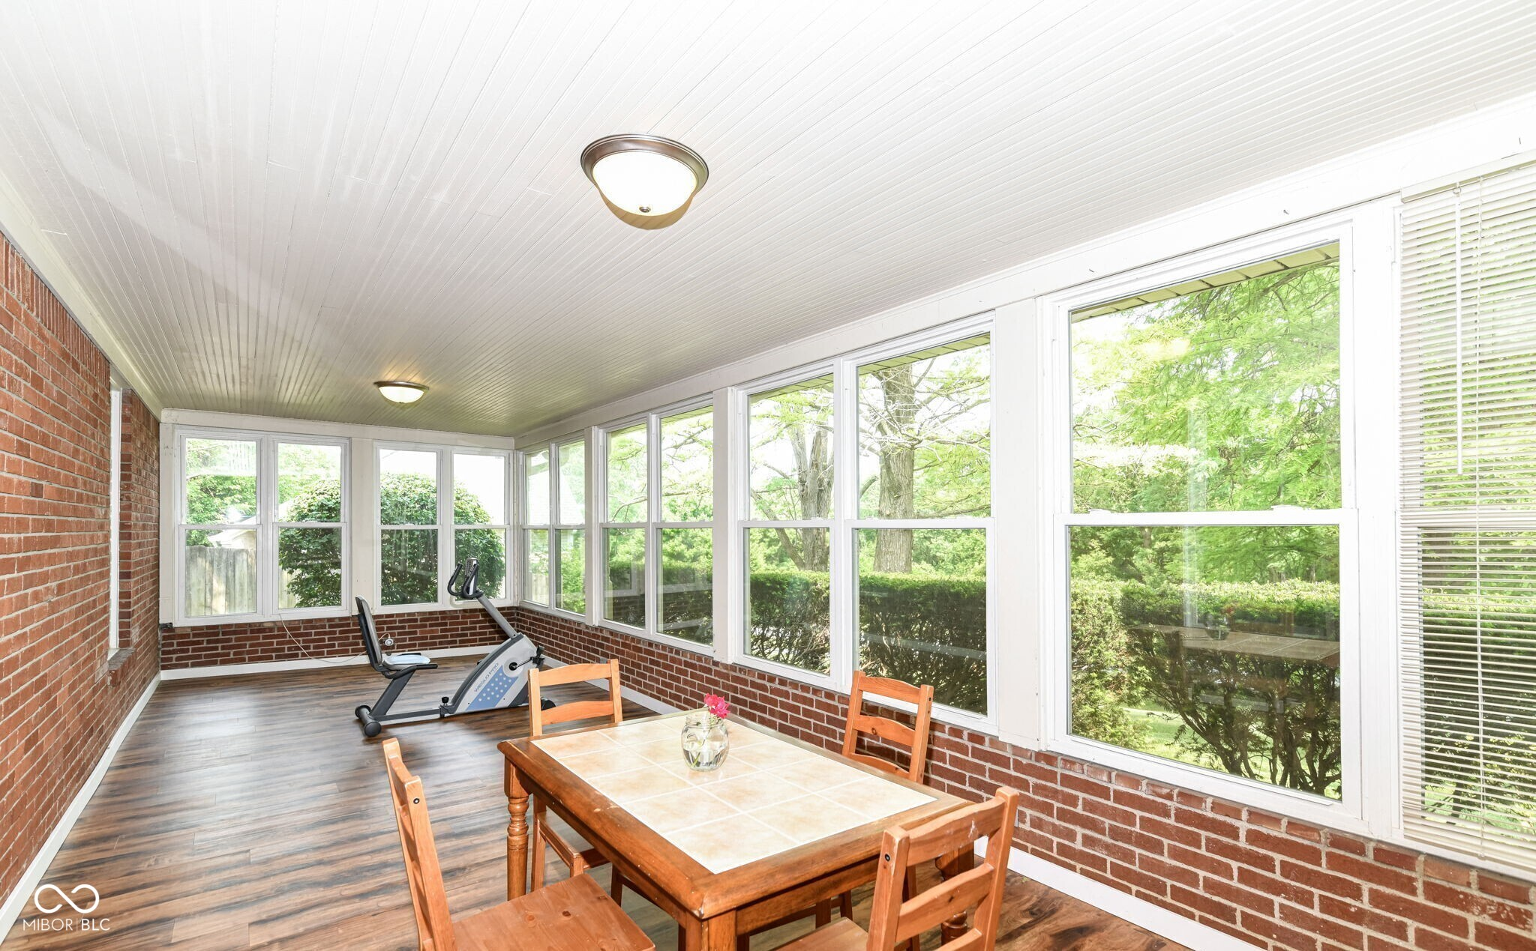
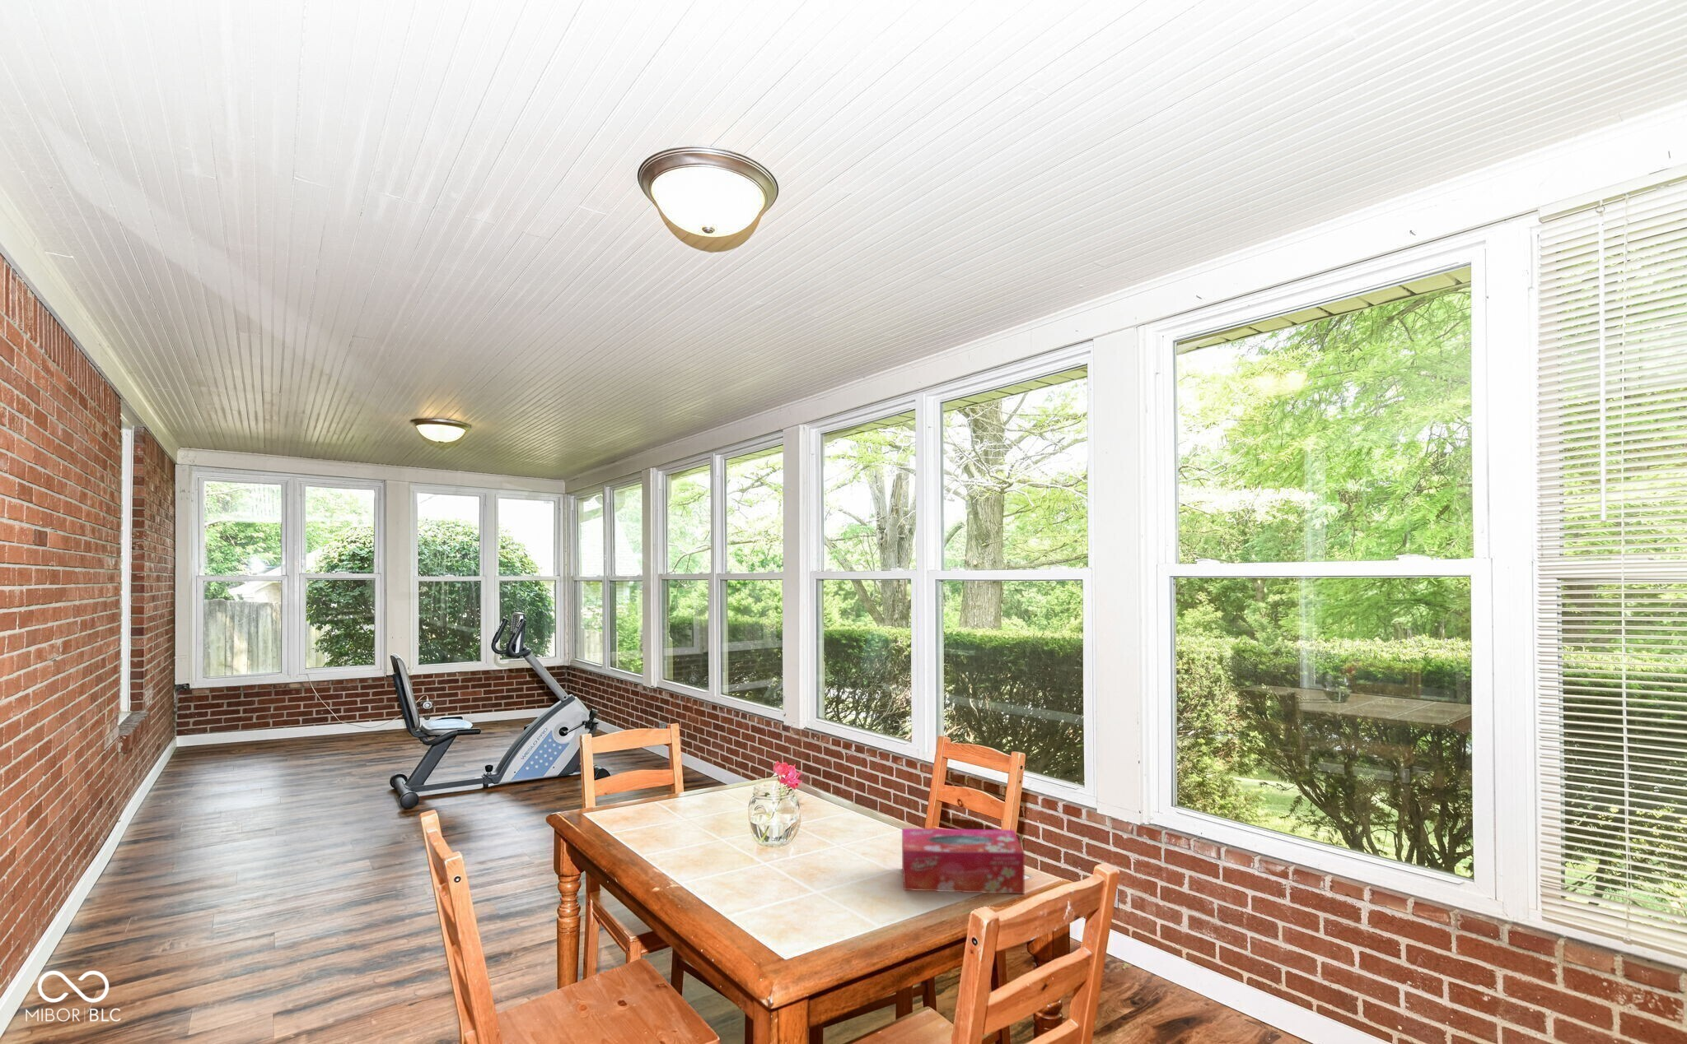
+ tissue box [901,827,1025,895]
